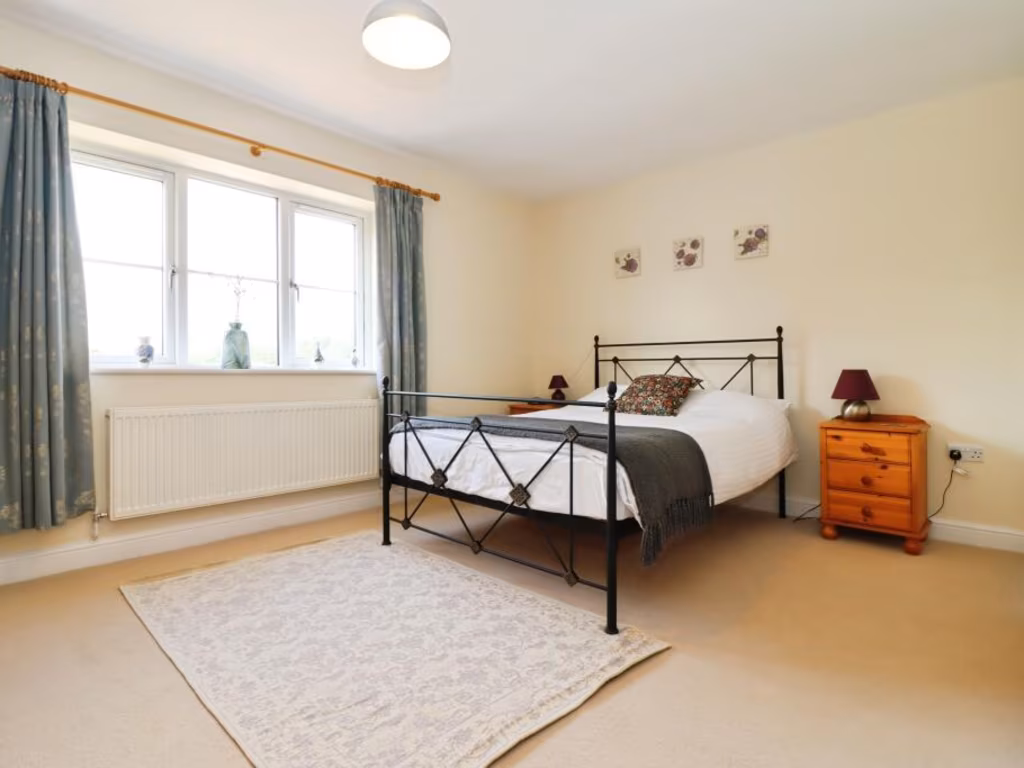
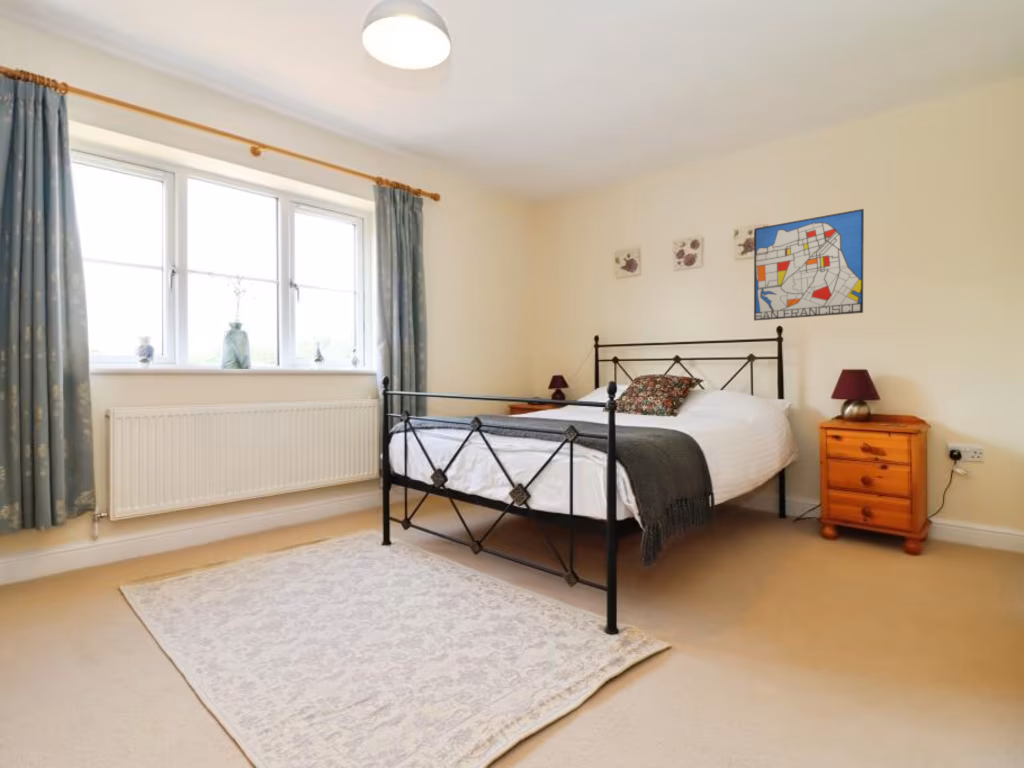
+ wall art [753,208,865,322]
